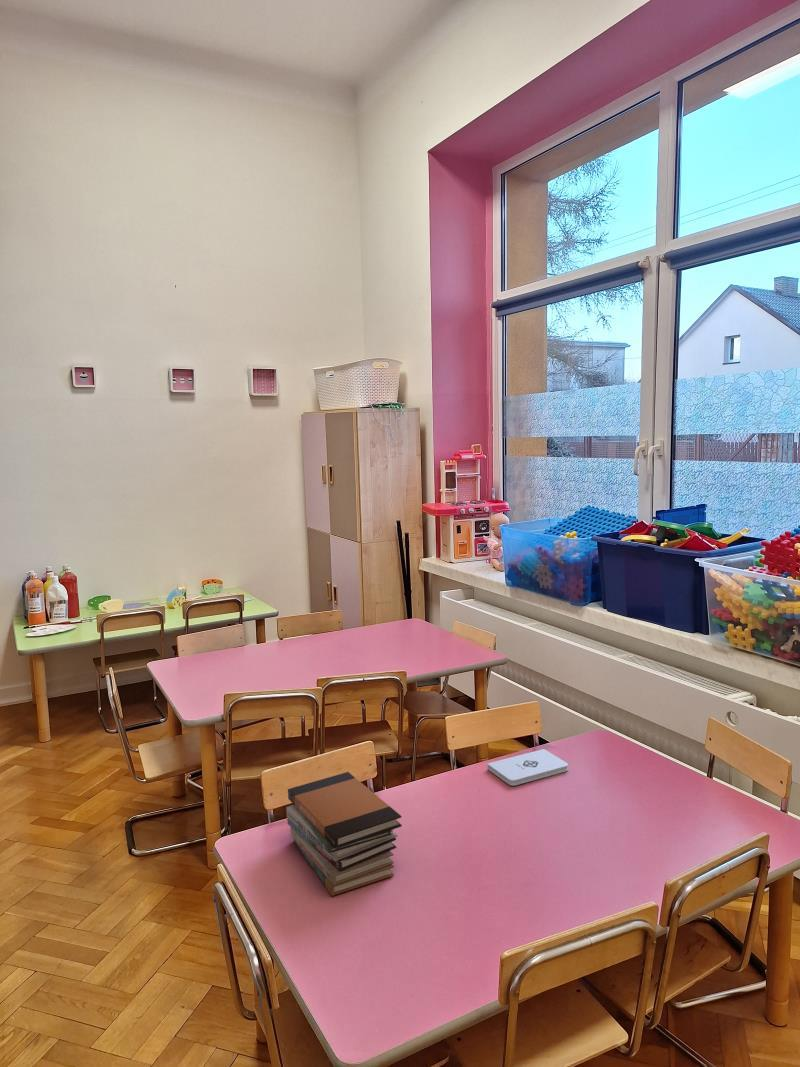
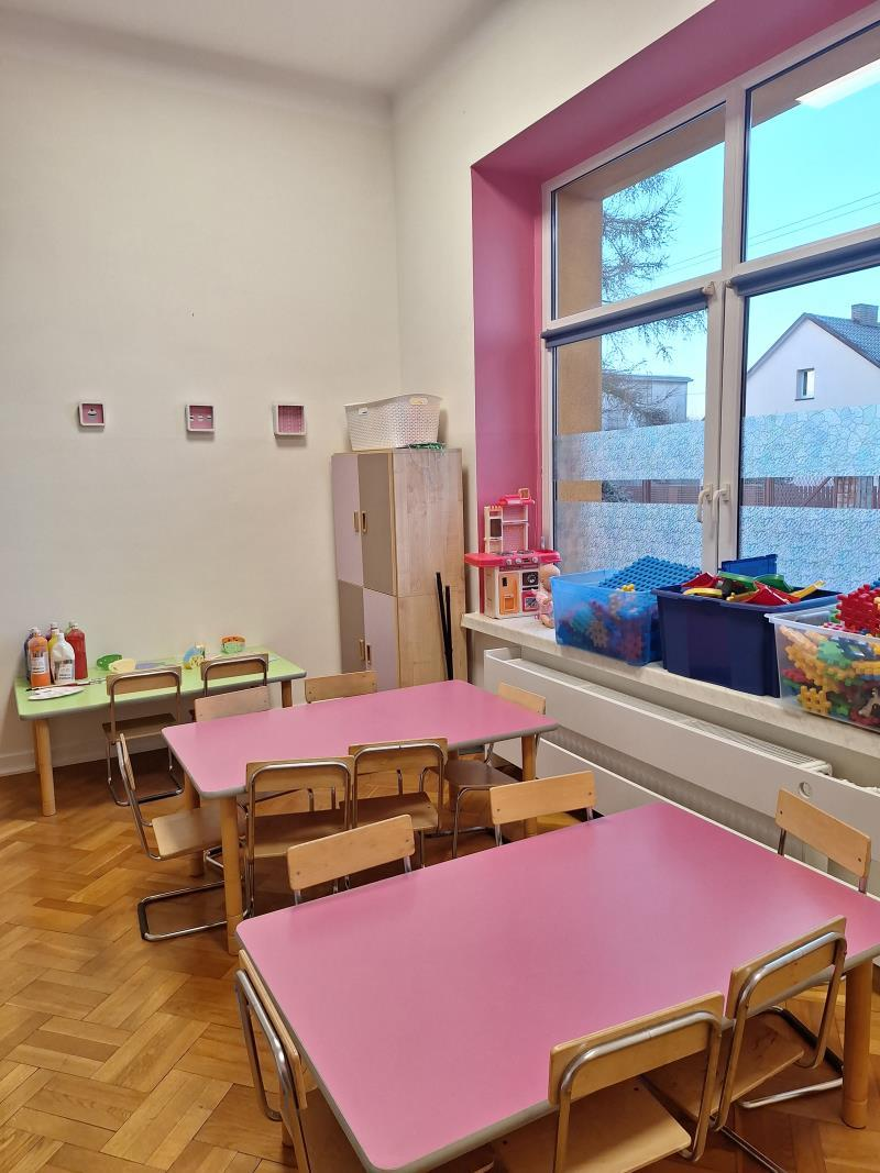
- notepad [486,748,569,787]
- book stack [285,771,403,897]
